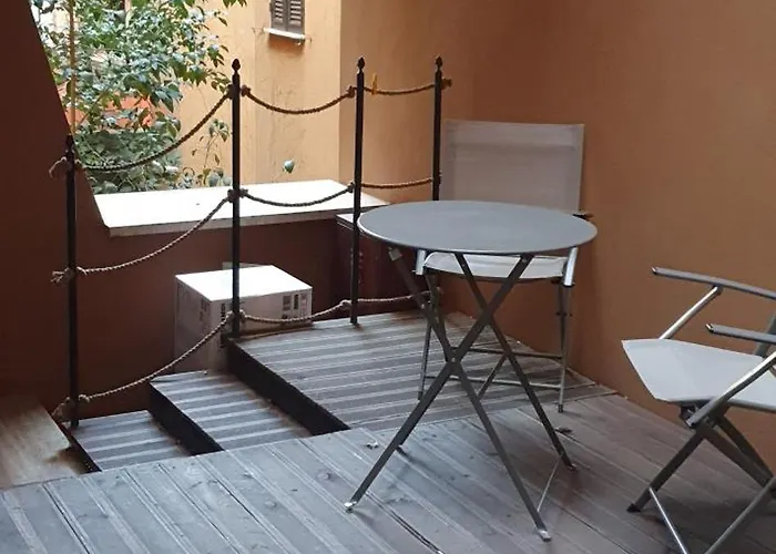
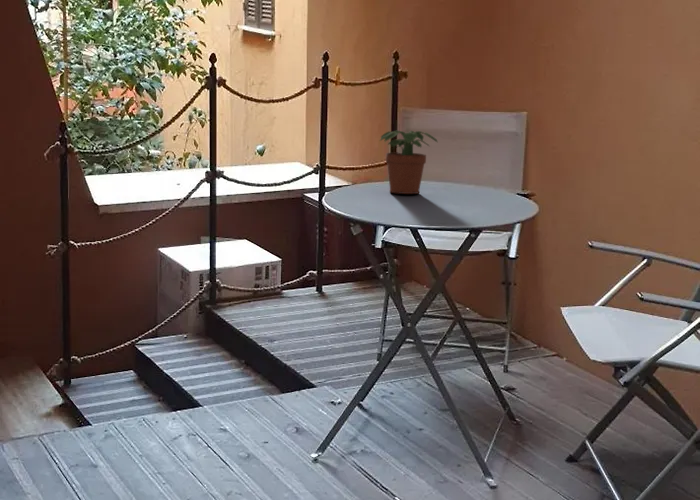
+ potted plant [379,130,439,195]
